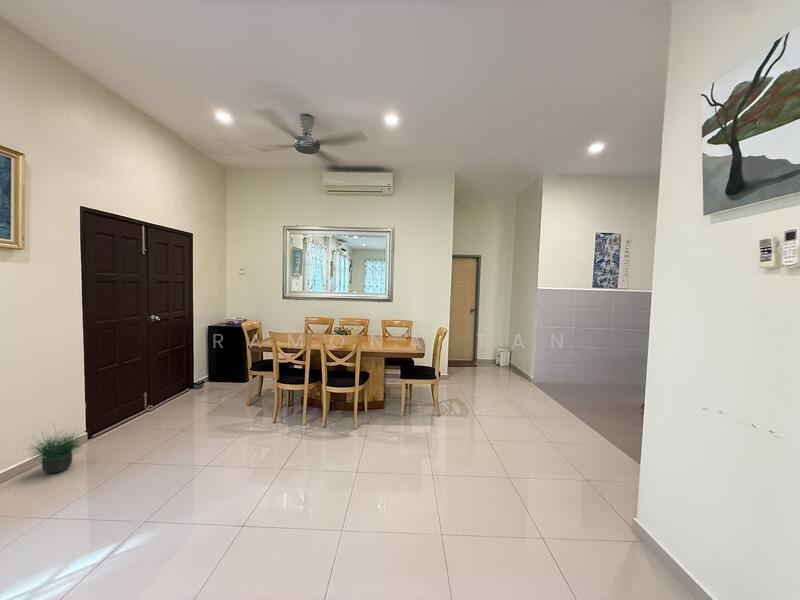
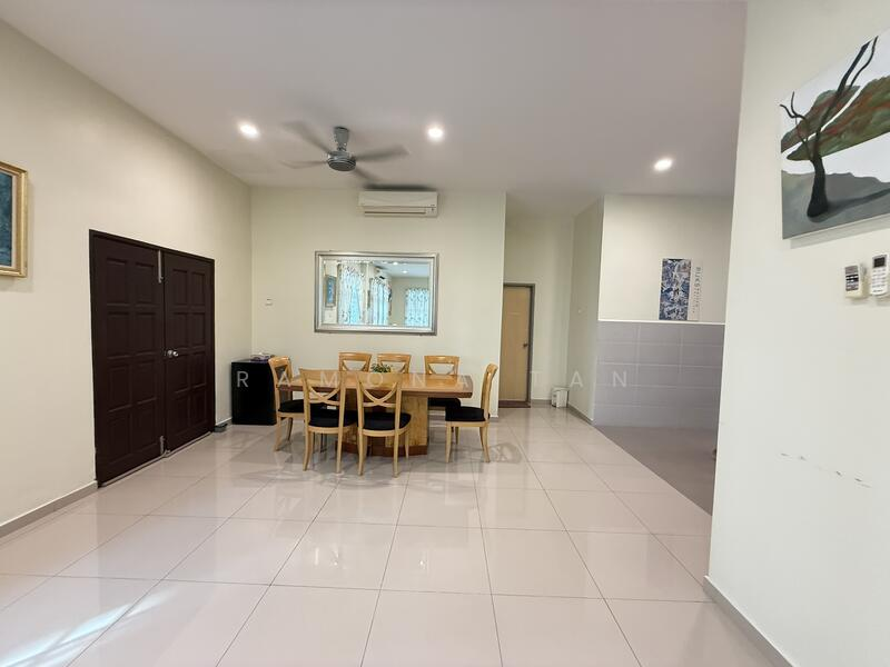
- potted plant [20,420,90,475]
